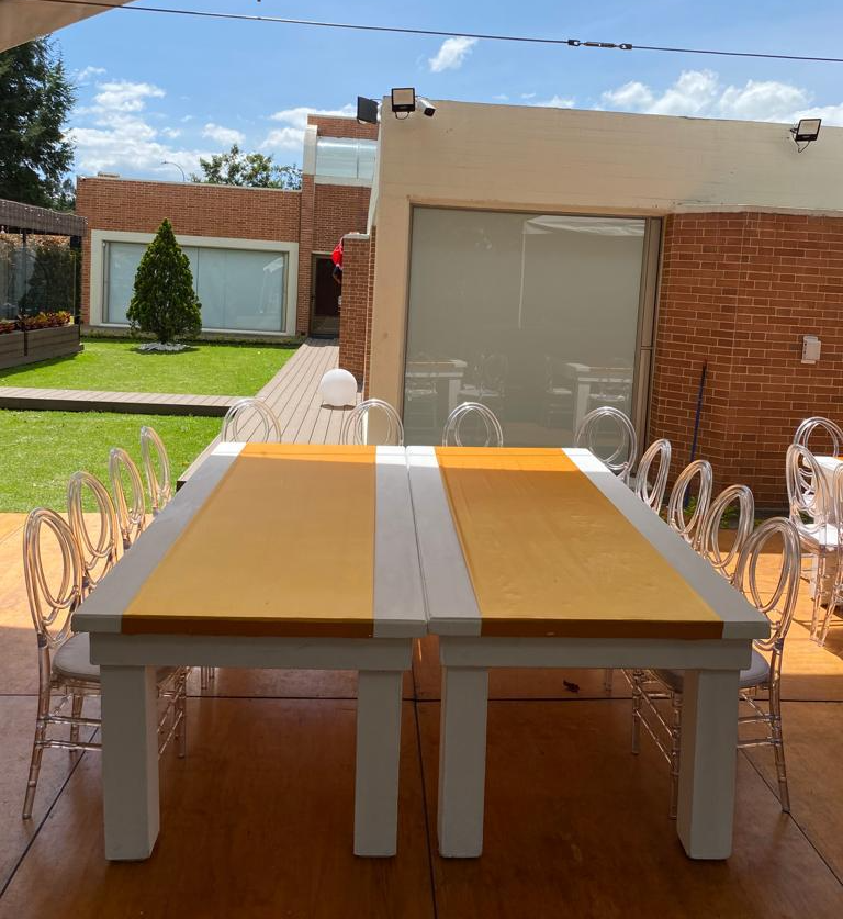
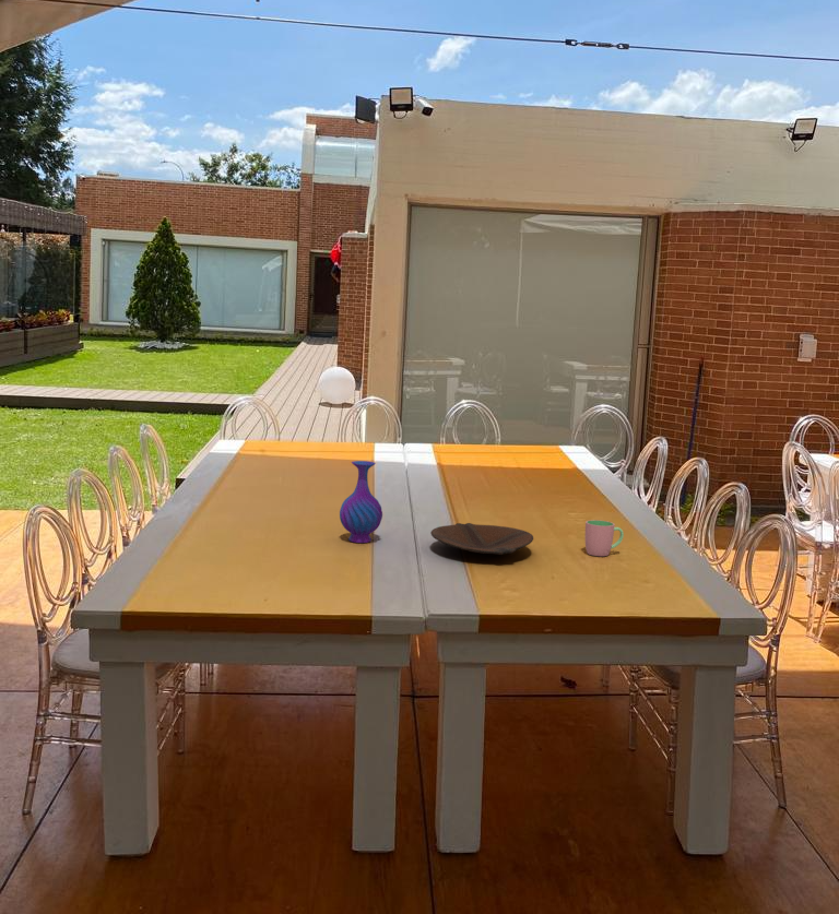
+ serving platter [429,522,534,556]
+ cup [584,519,625,557]
+ vase [339,460,383,544]
